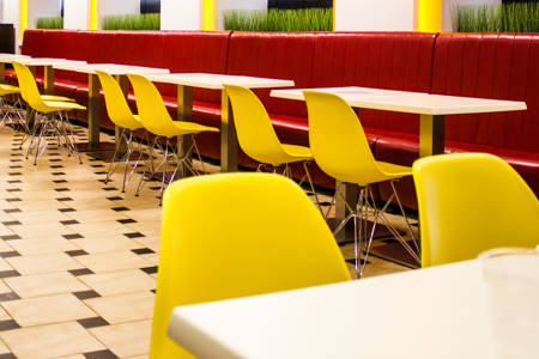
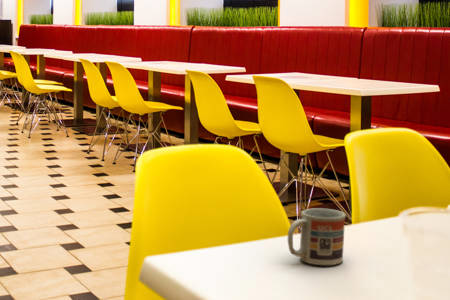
+ cup [287,207,347,266]
